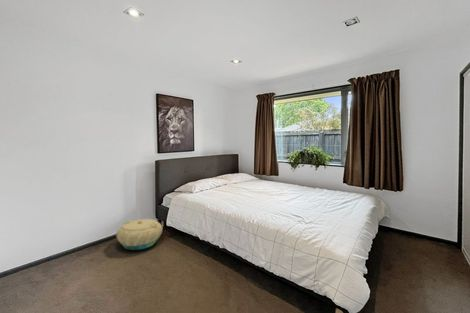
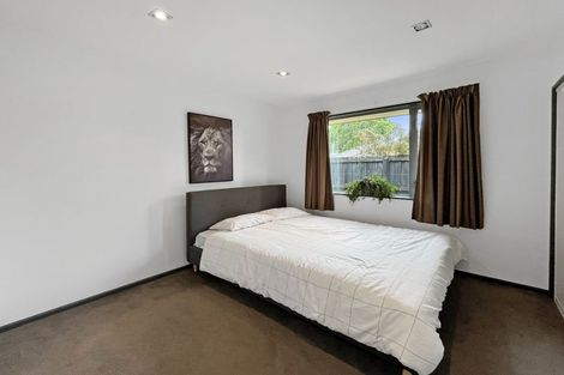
- basket [115,218,163,251]
